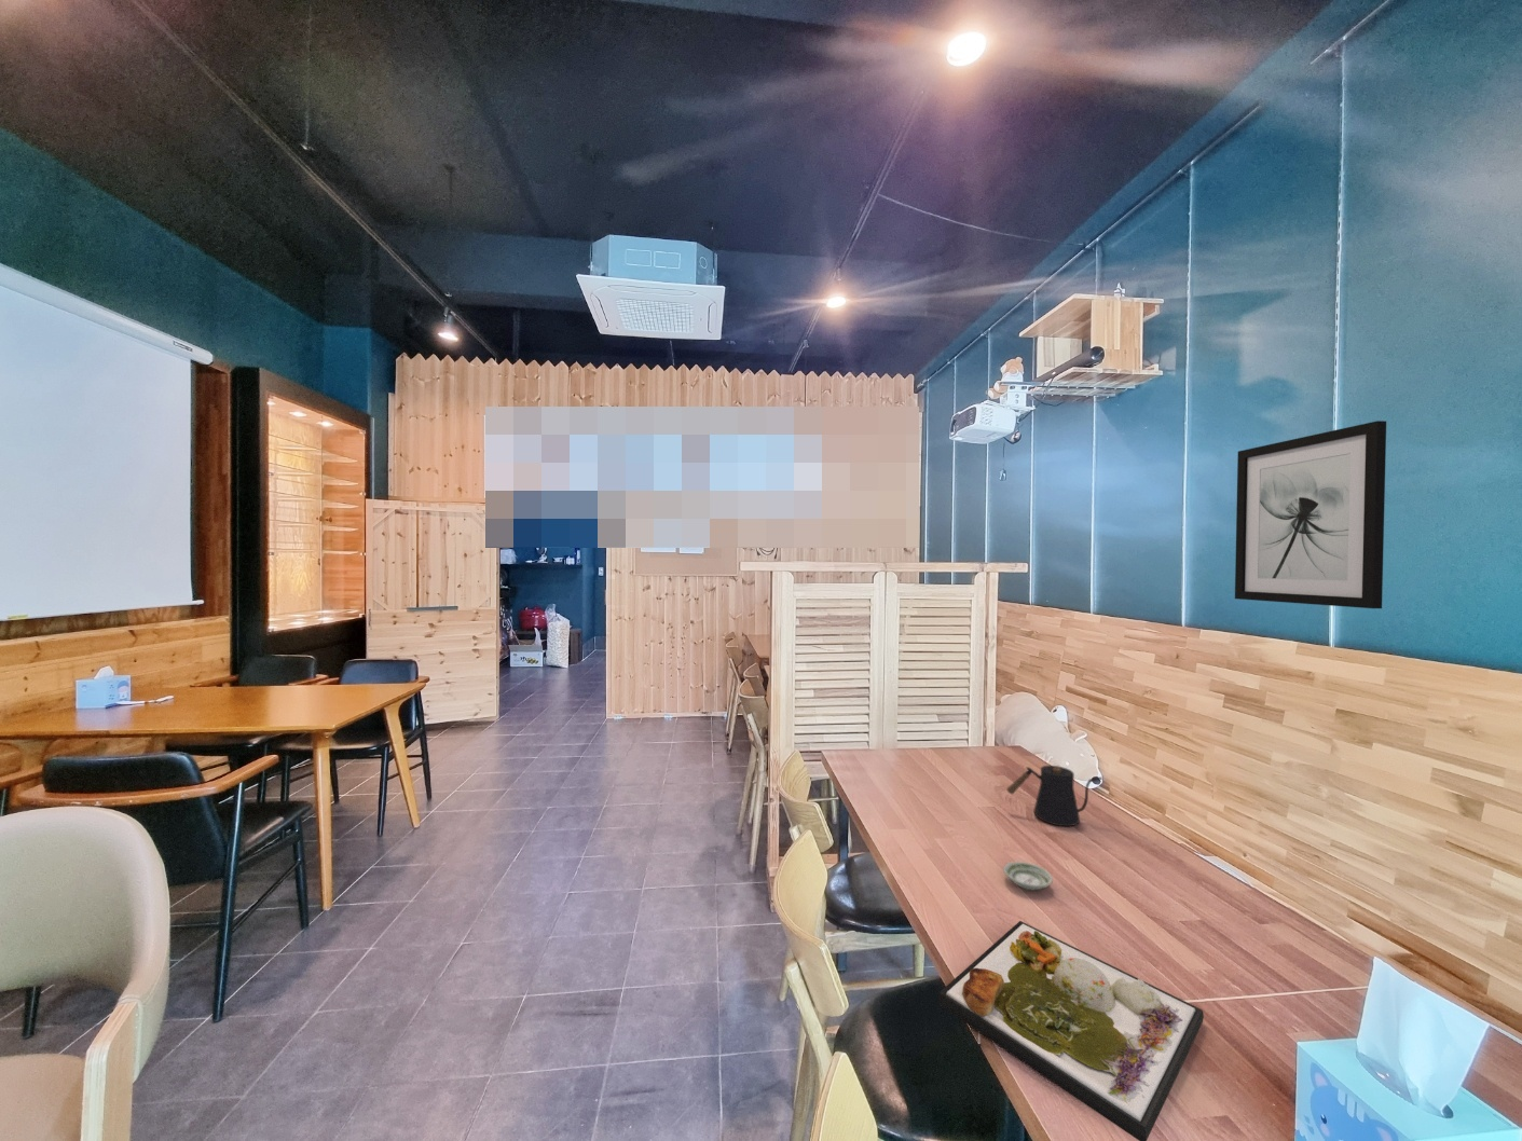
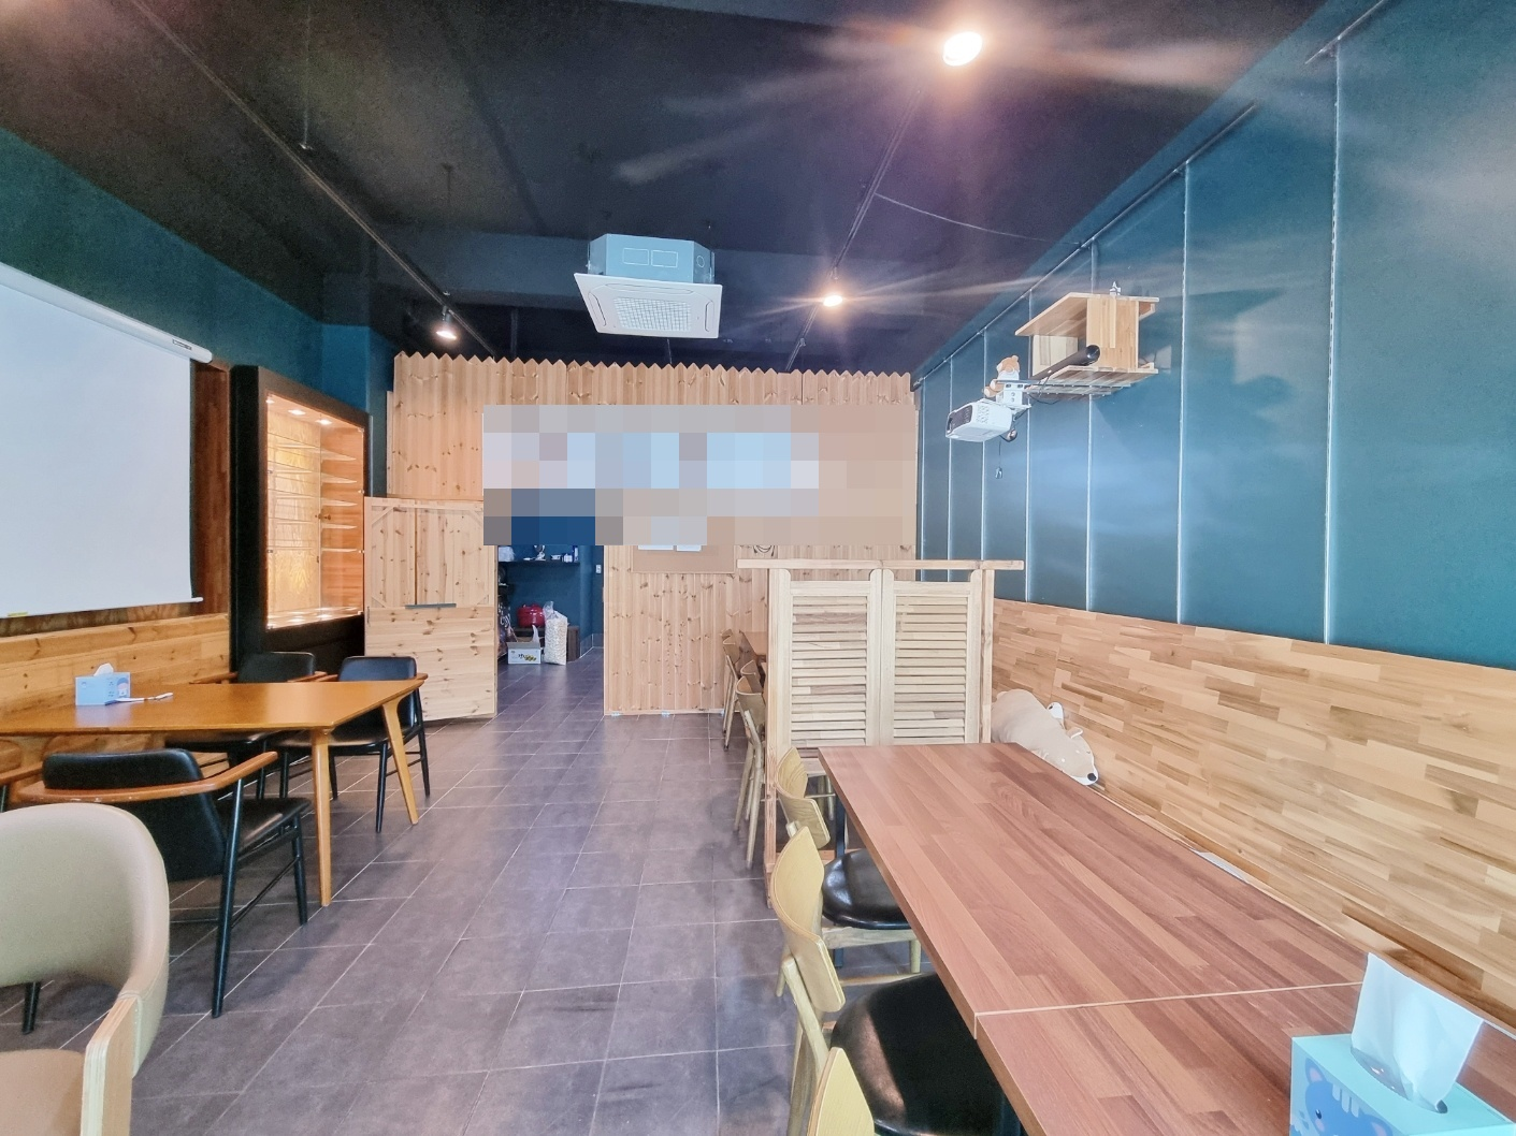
- saucer [1002,861,1053,891]
- kettle [1005,765,1104,827]
- wall art [1234,419,1387,609]
- dinner plate [937,920,1204,1141]
